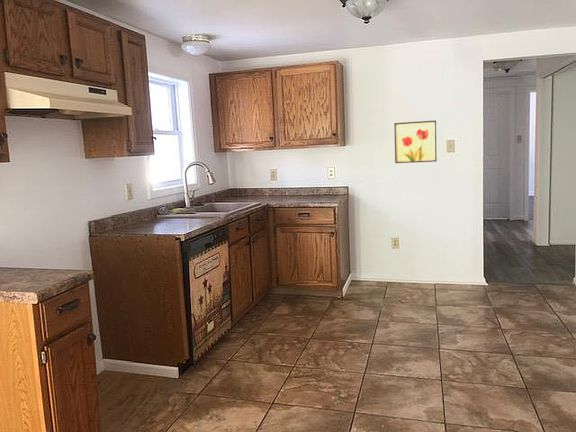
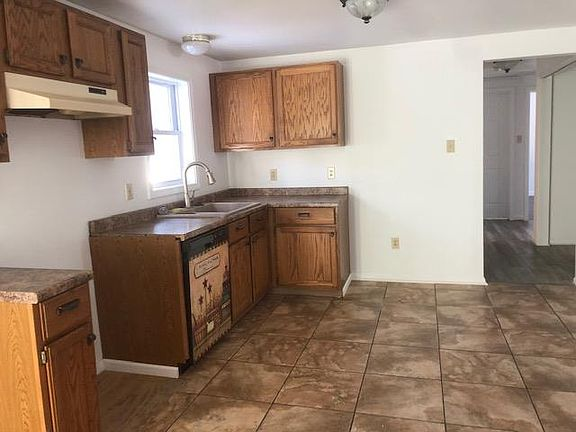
- wall art [393,119,438,164]
